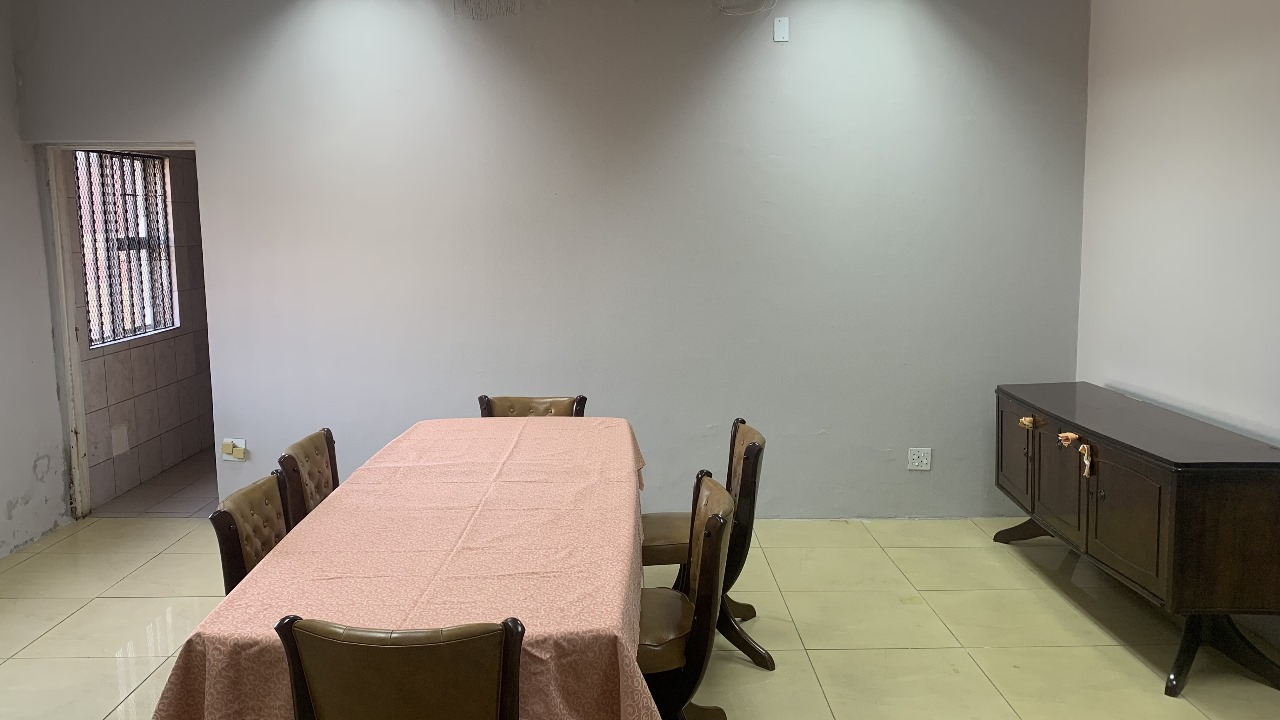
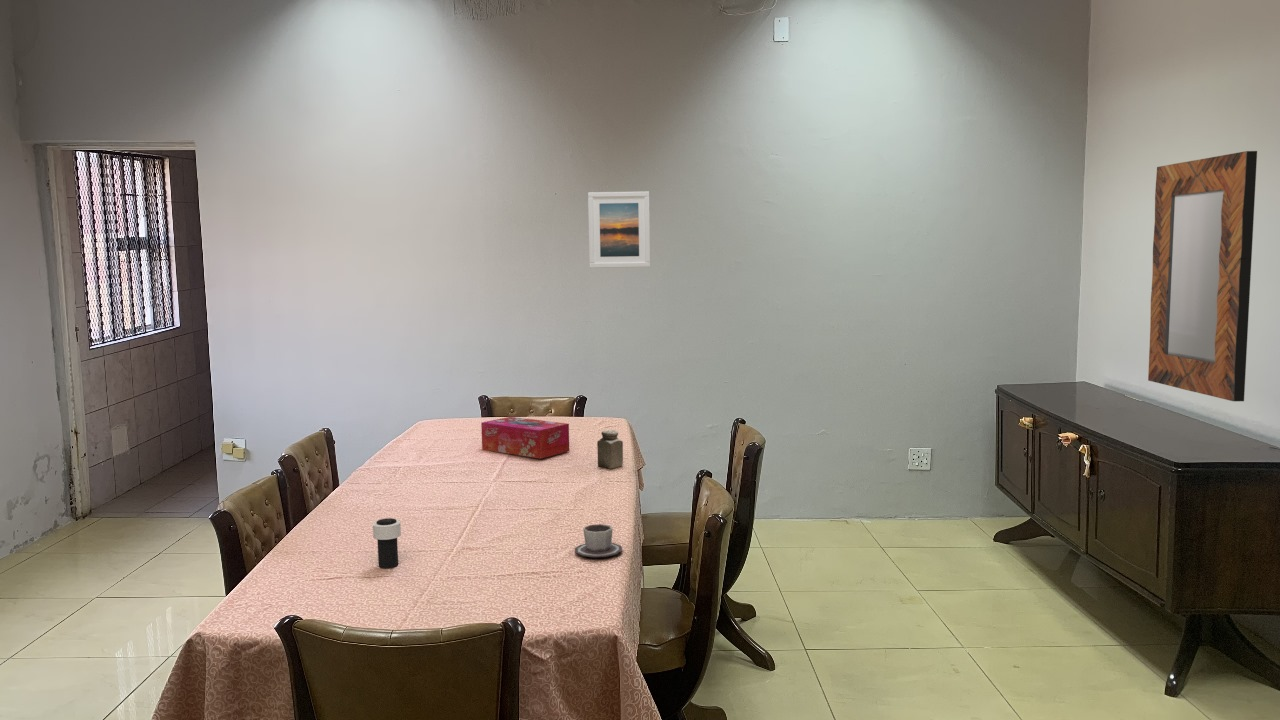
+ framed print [587,190,651,269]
+ tissue box [480,416,570,460]
+ salt shaker [596,429,624,469]
+ home mirror [1147,150,1258,402]
+ cup [574,523,623,558]
+ cup [371,517,402,569]
